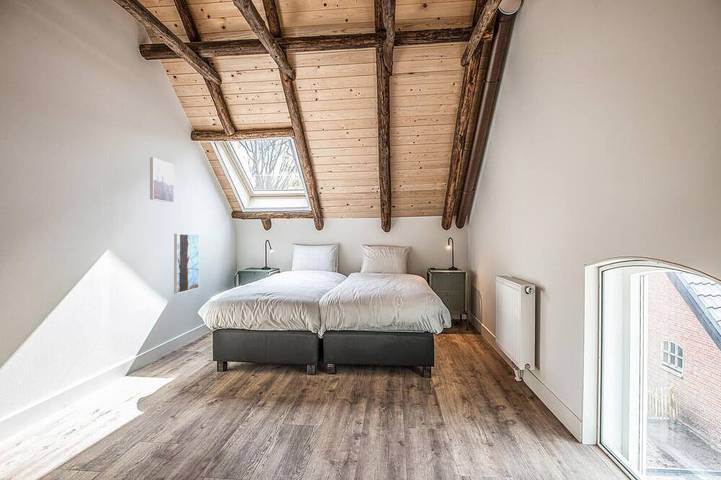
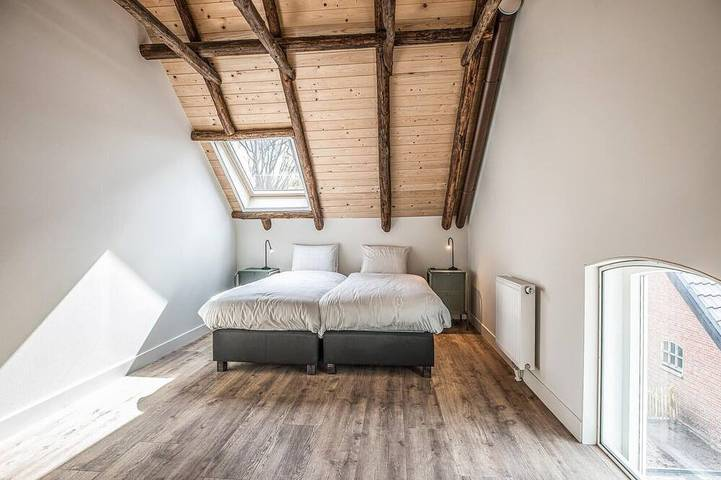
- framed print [149,156,175,204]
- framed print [173,233,200,294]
